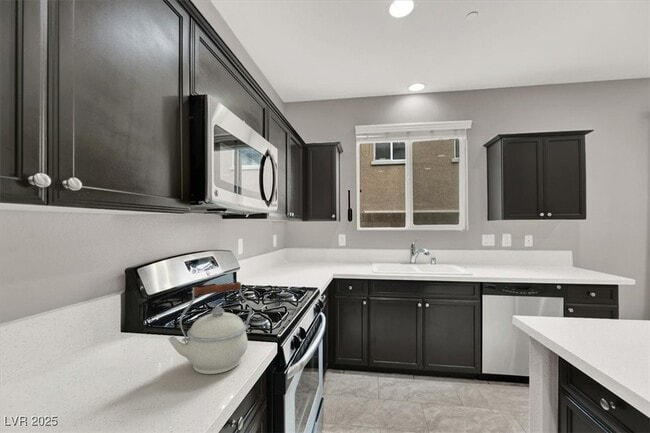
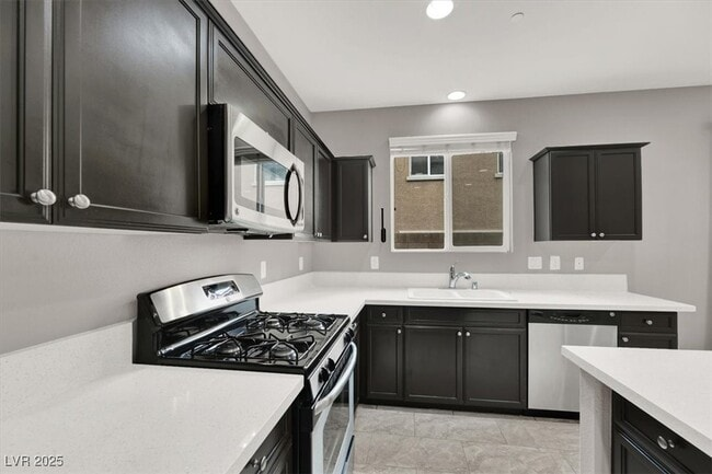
- kettle [167,281,253,375]
